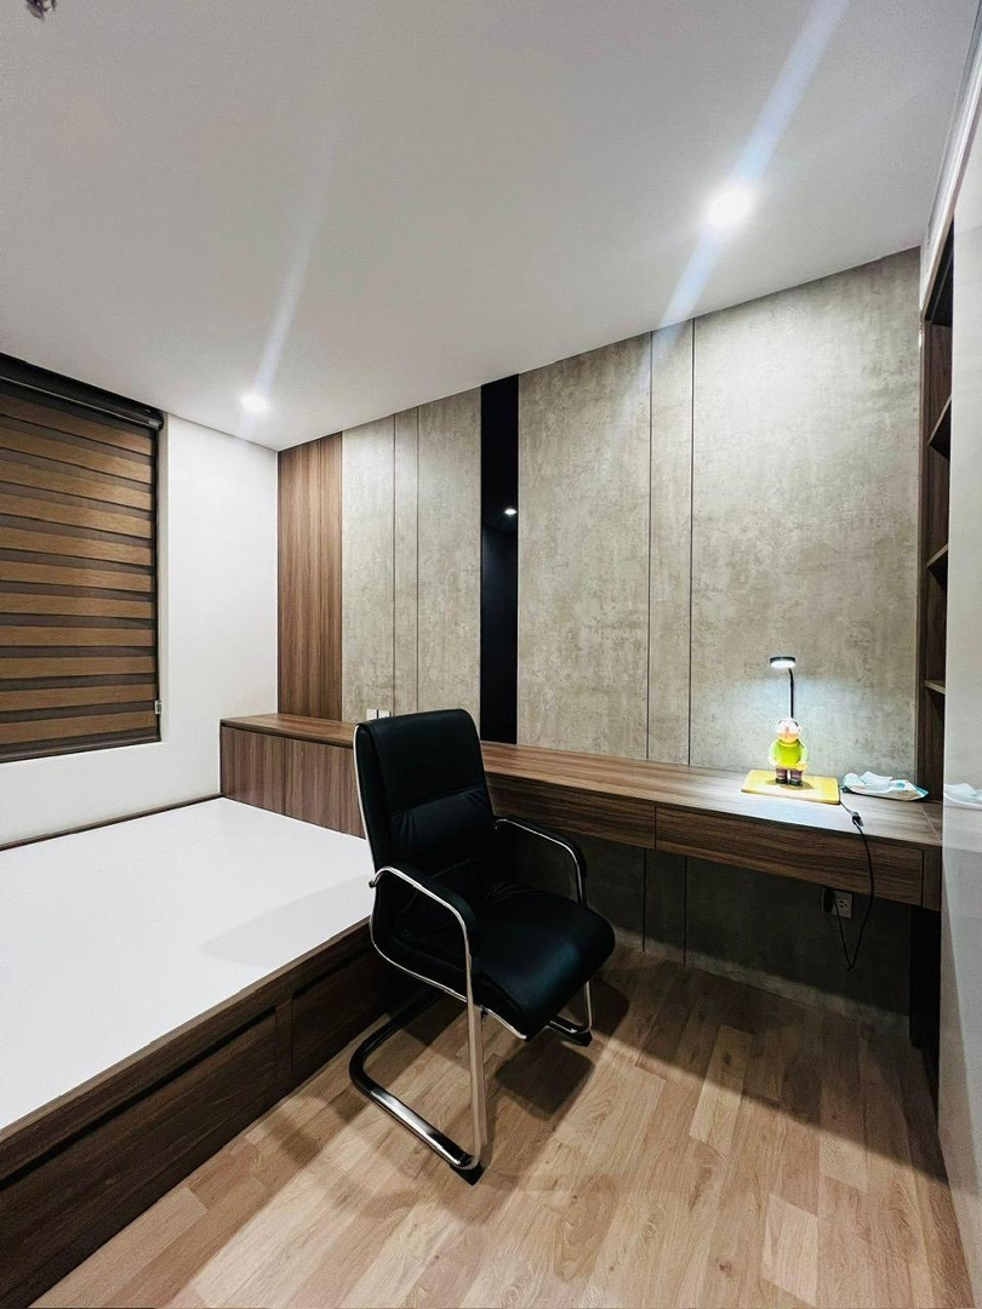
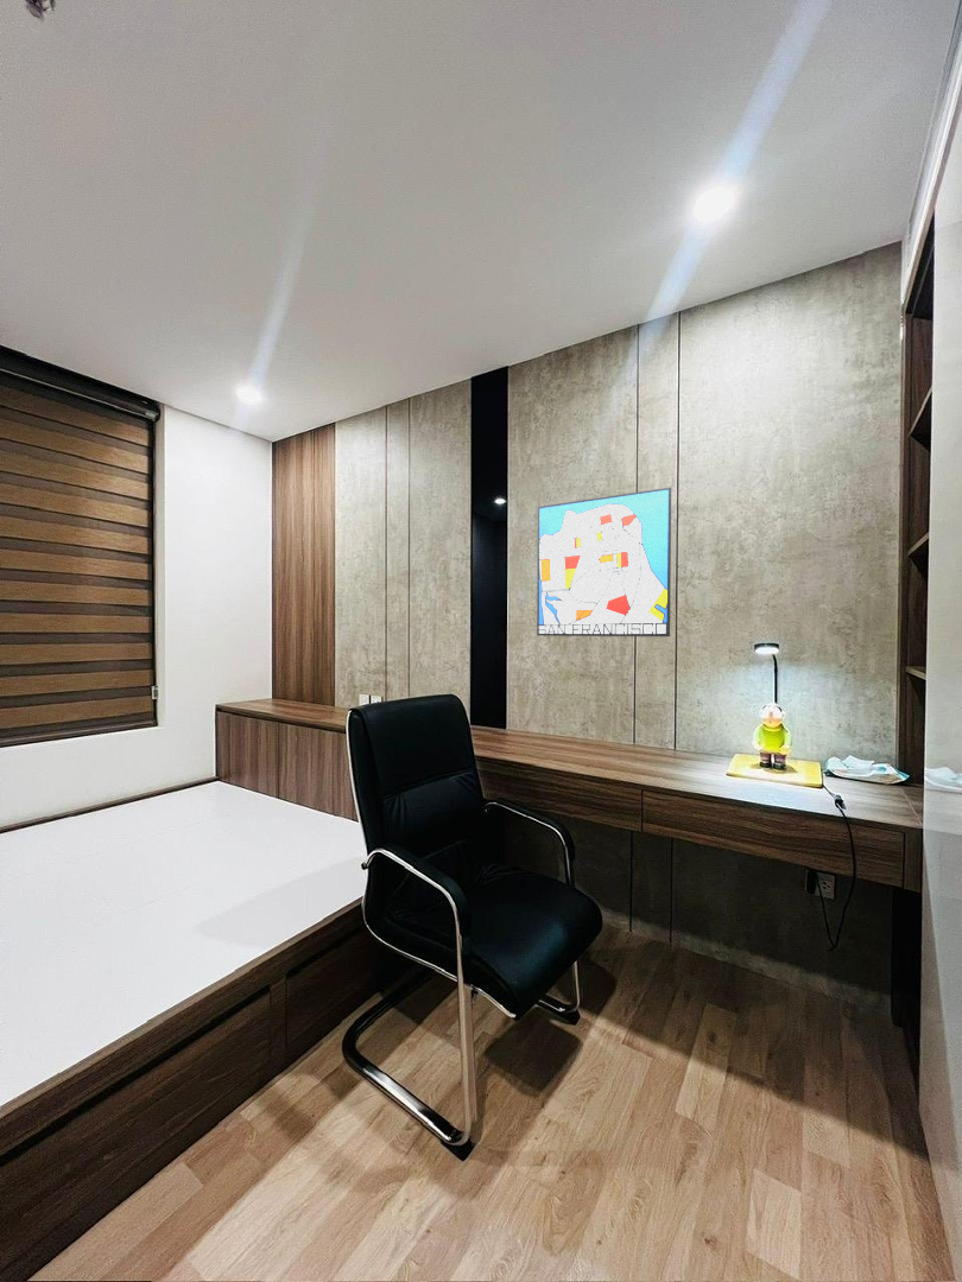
+ wall art [536,487,672,637]
